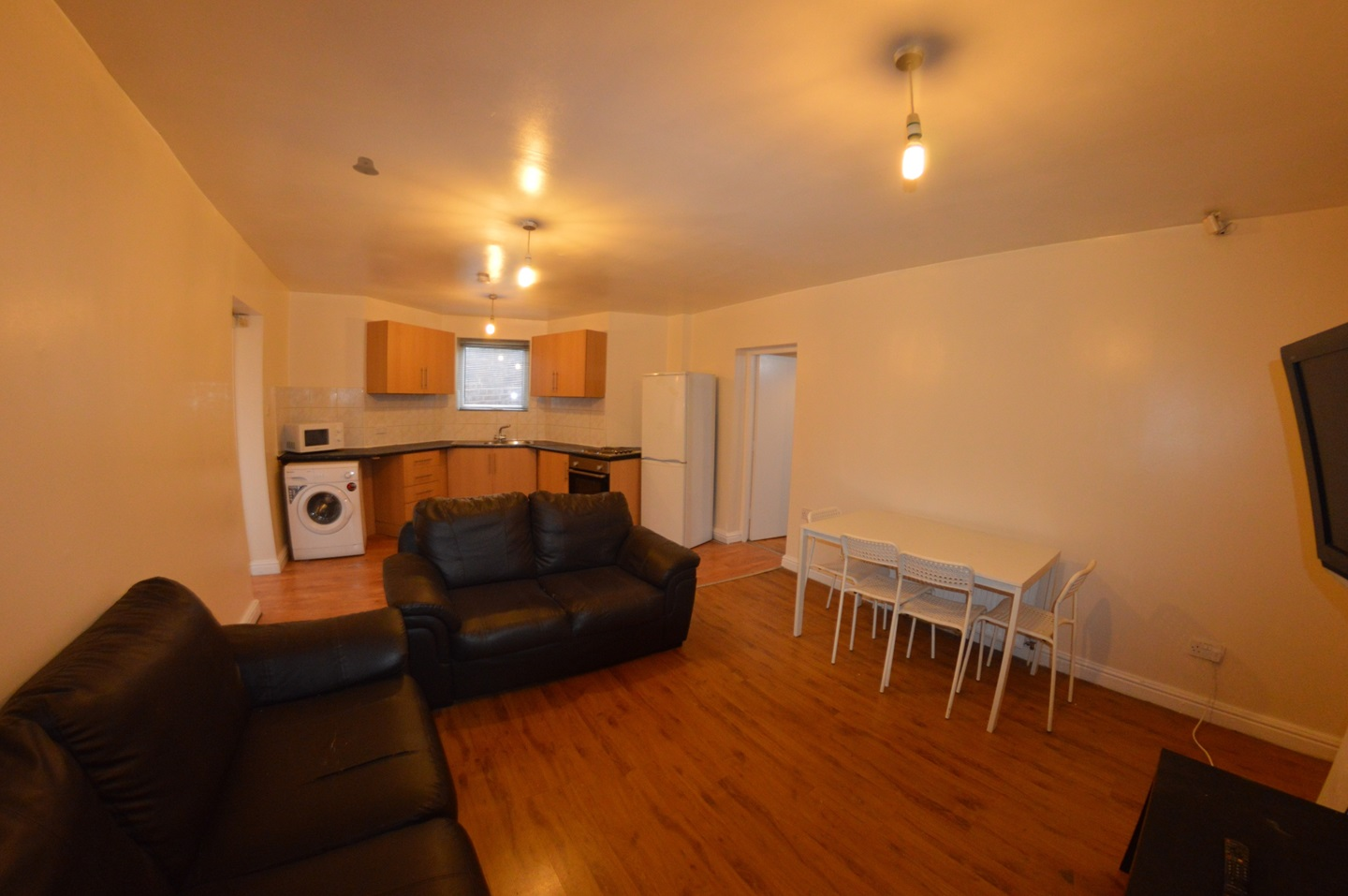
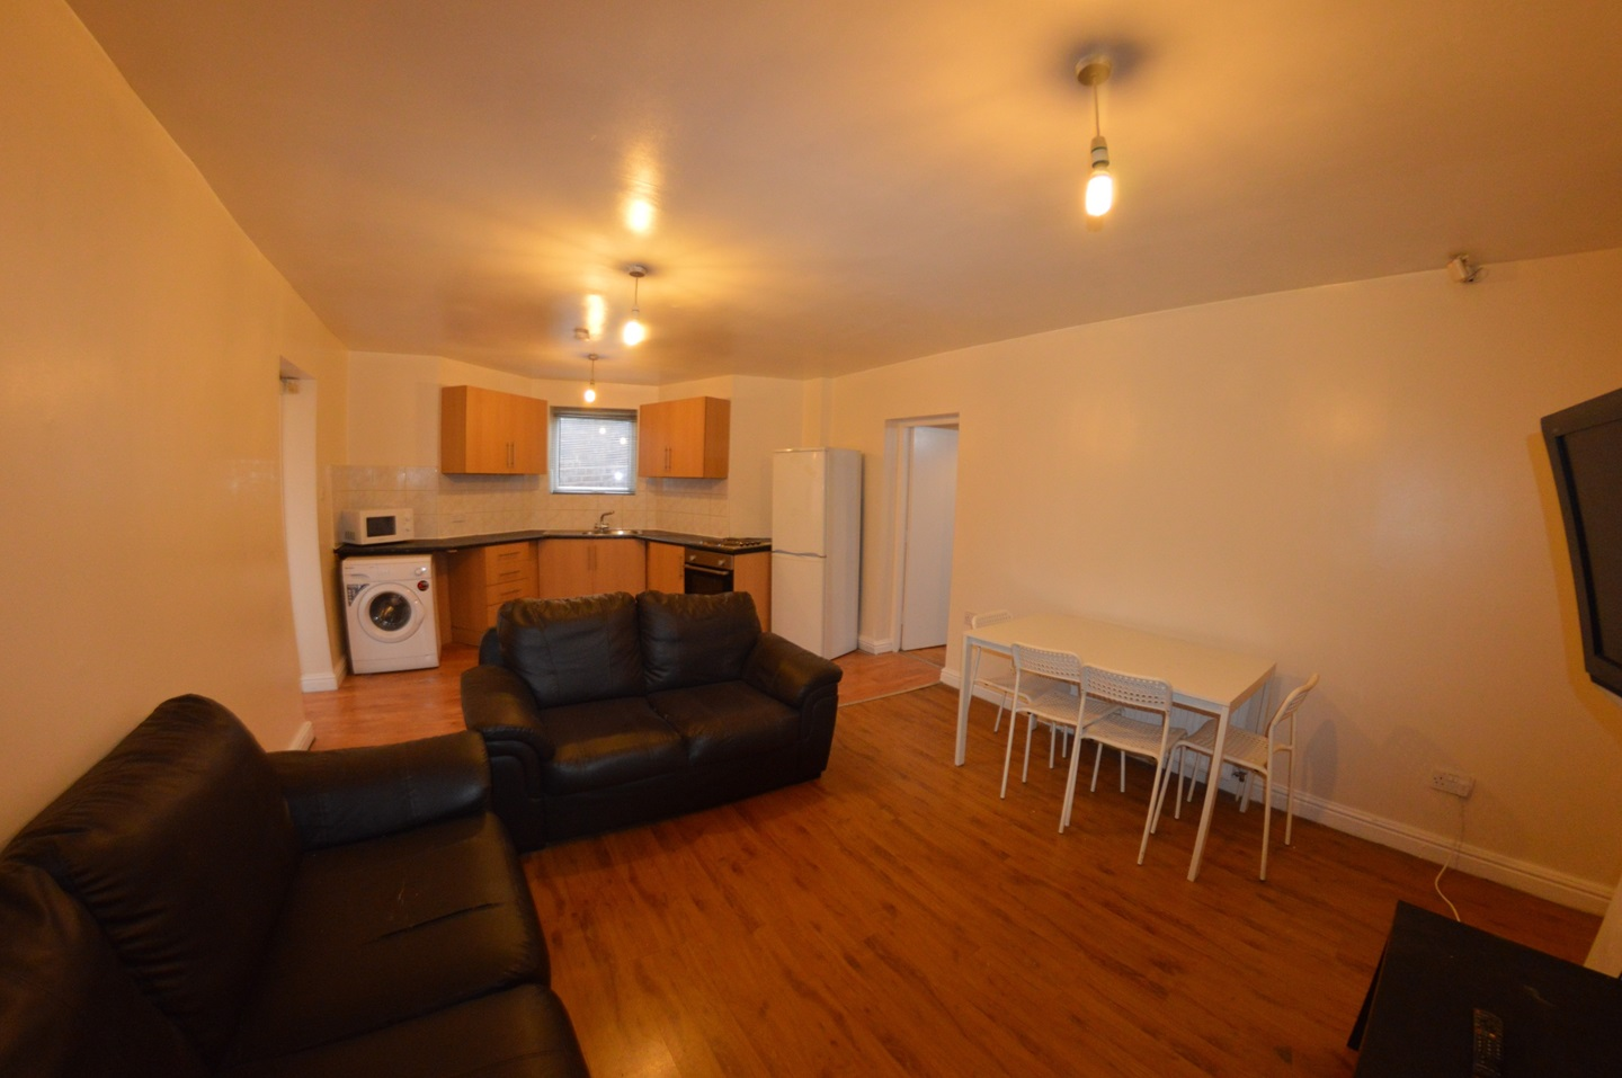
- recessed light [351,155,380,177]
